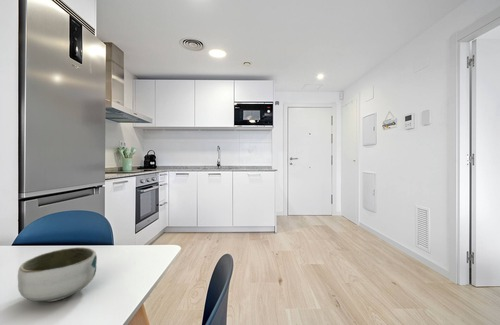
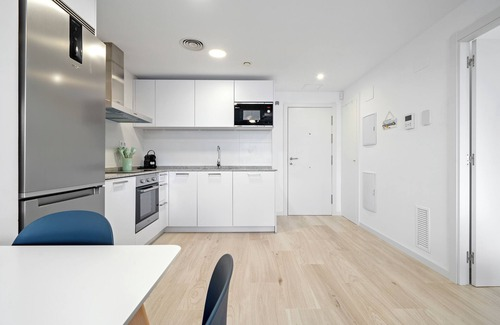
- bowl [17,246,98,302]
